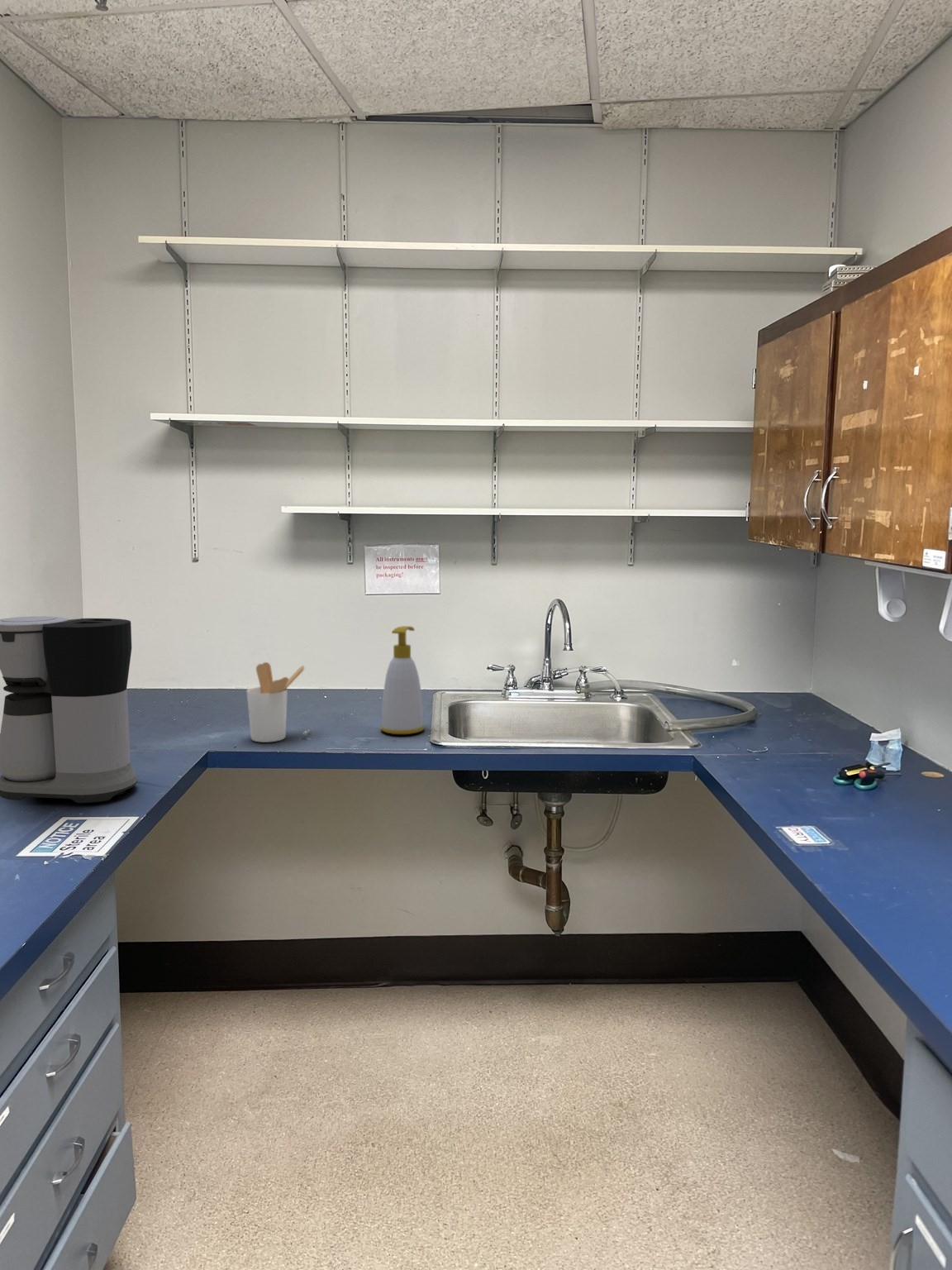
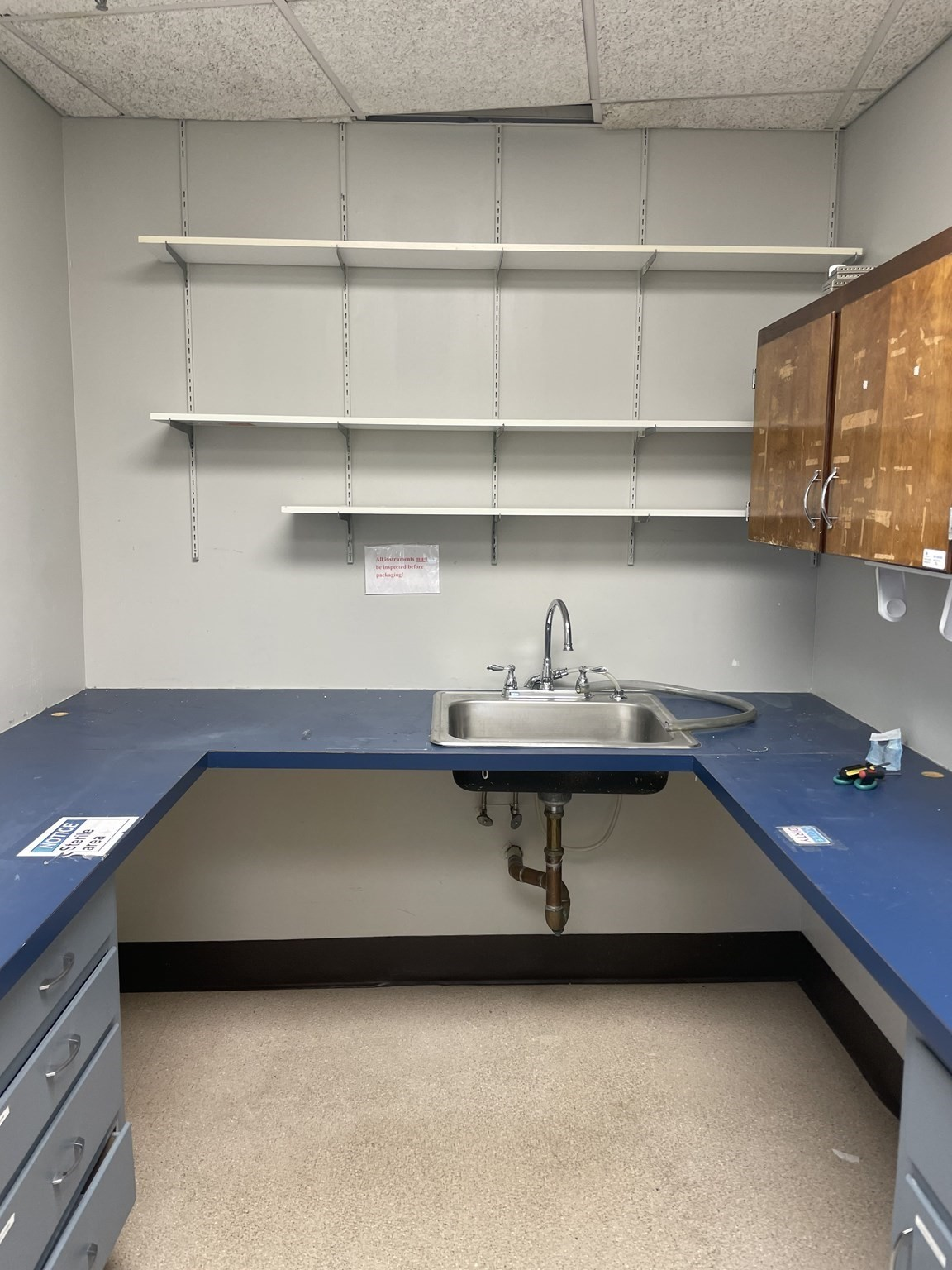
- soap bottle [379,625,426,735]
- coffee maker [0,615,139,804]
- utensil holder [245,661,306,743]
